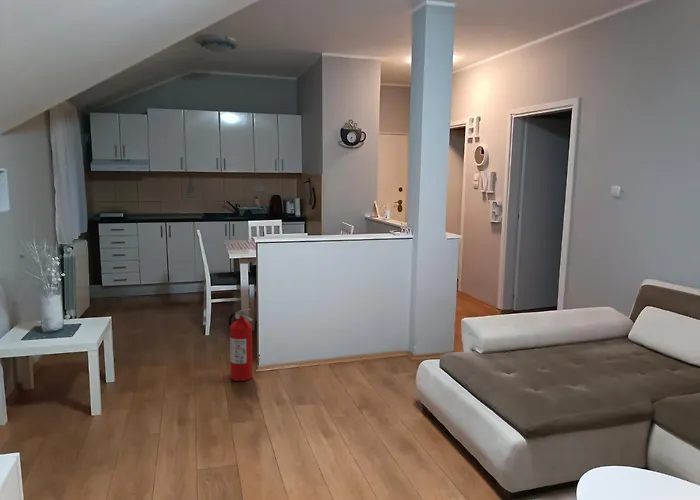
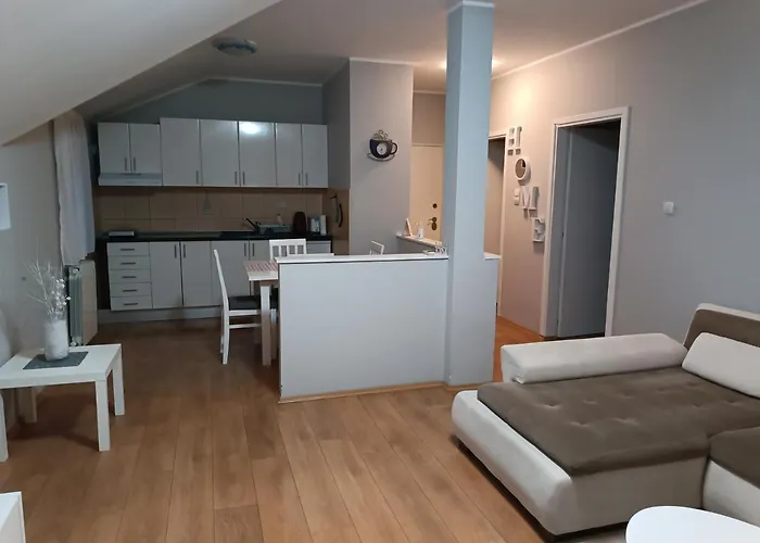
- fire extinguisher [228,308,254,382]
